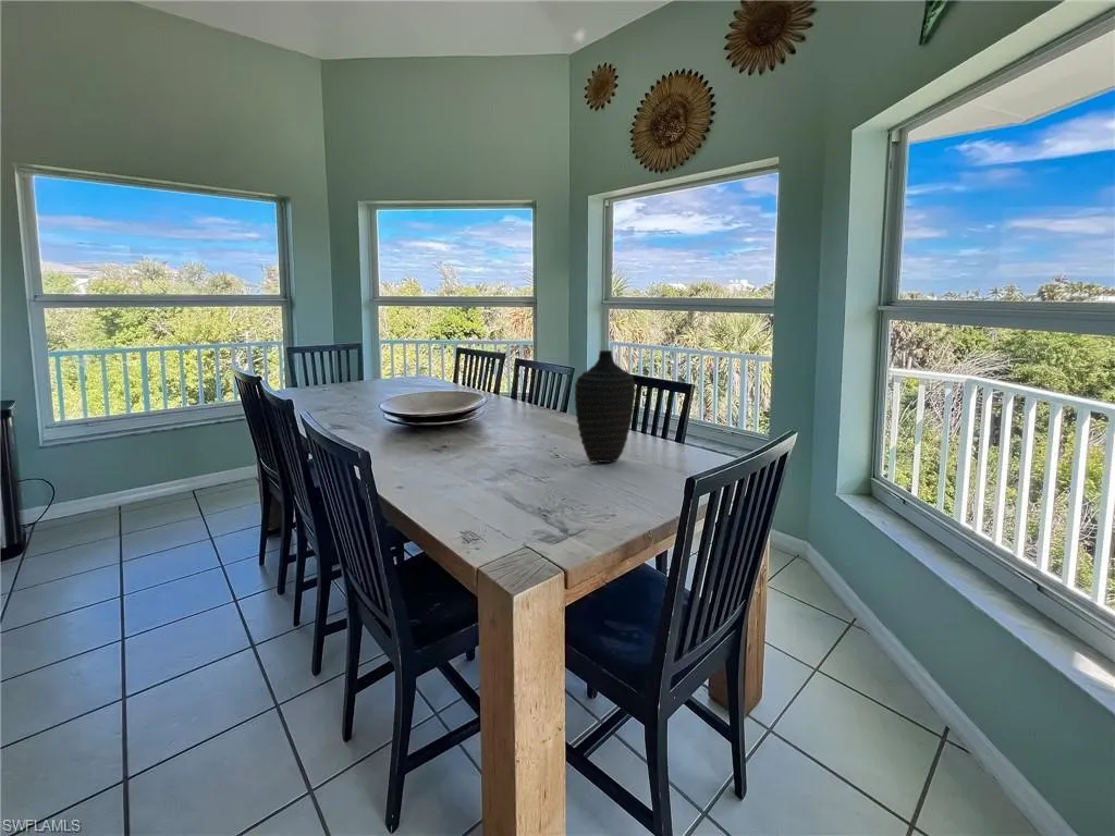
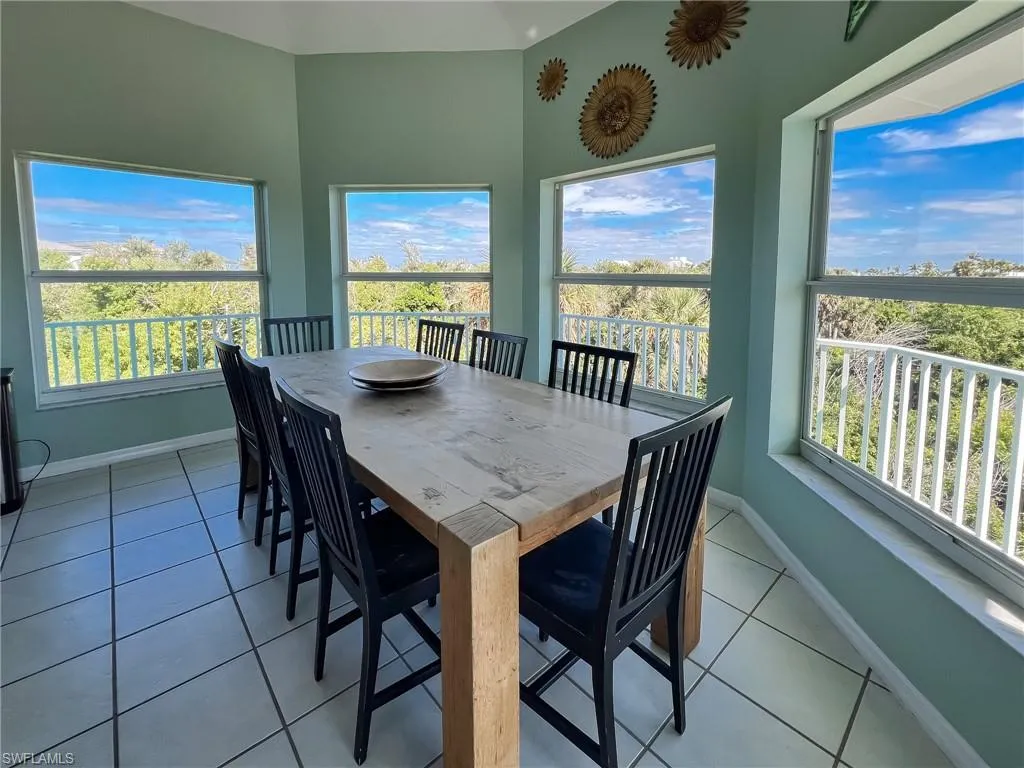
- decorative vase [574,349,637,464]
